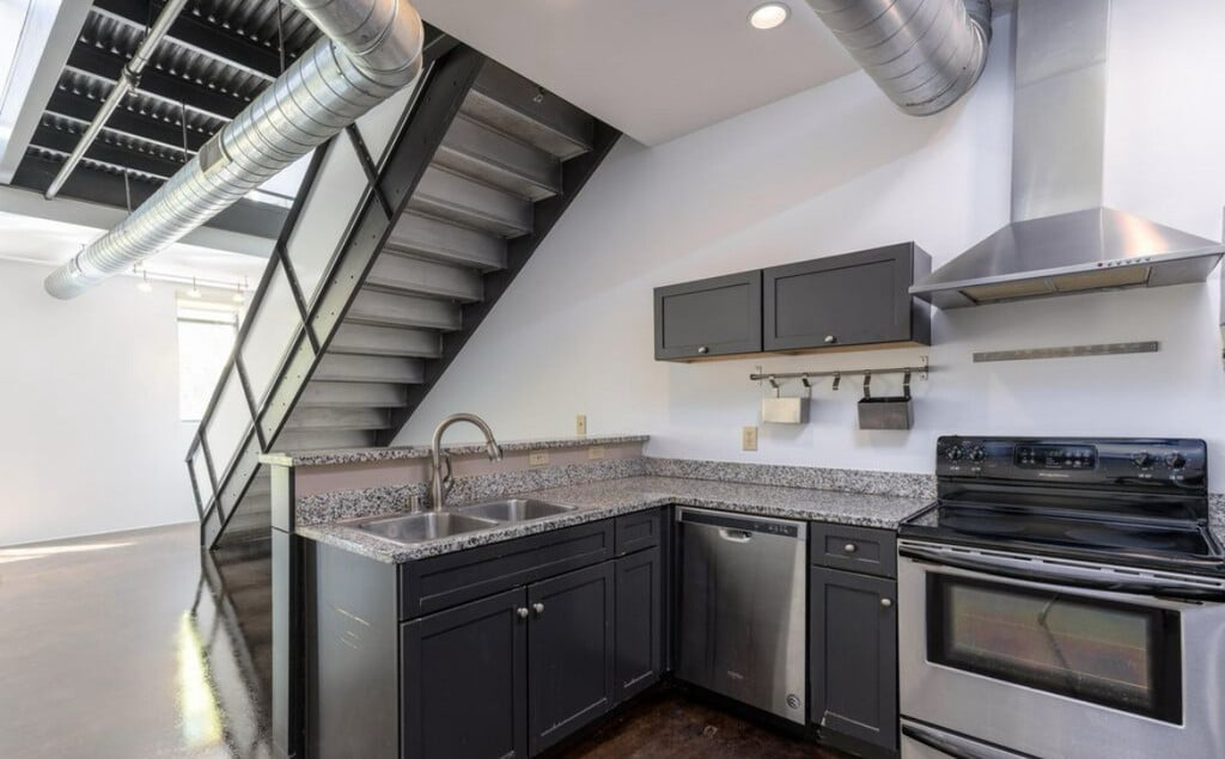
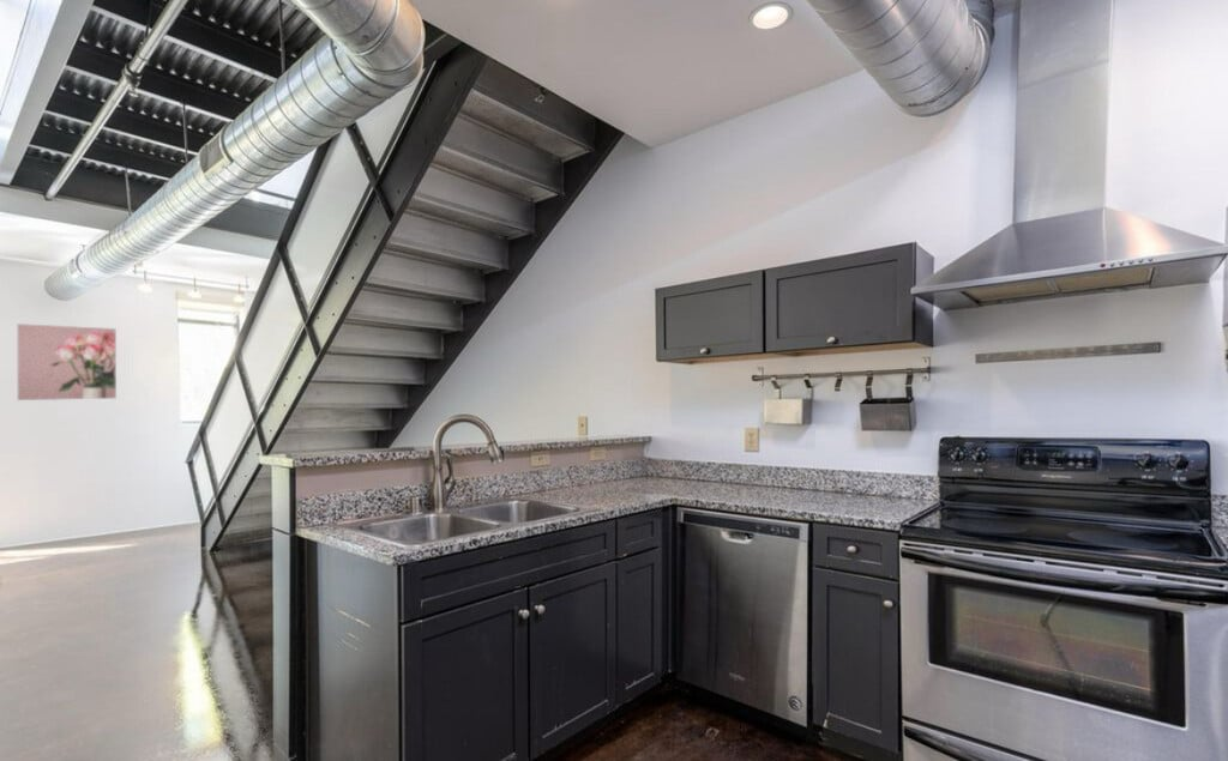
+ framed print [16,322,118,401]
